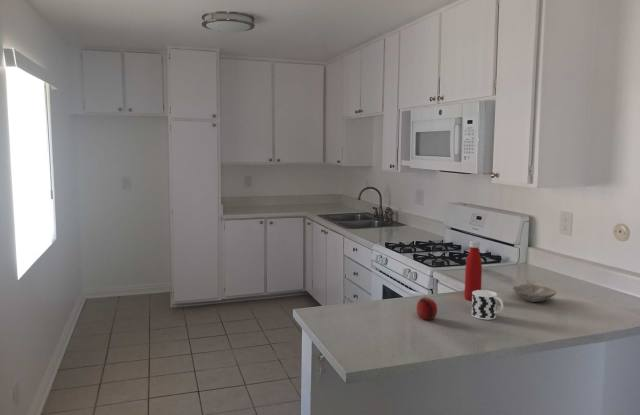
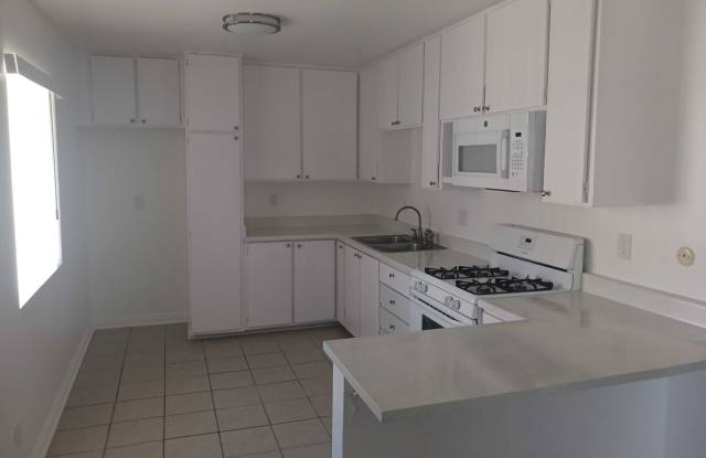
- fruit [415,296,438,321]
- bottle [463,240,483,302]
- cup [471,289,504,321]
- bowl [512,283,557,303]
